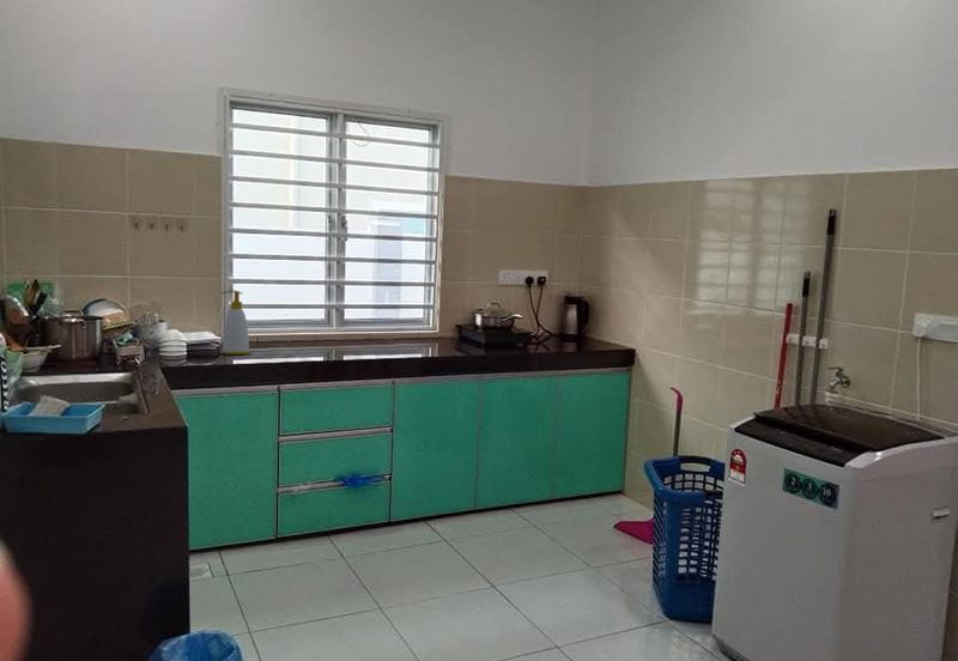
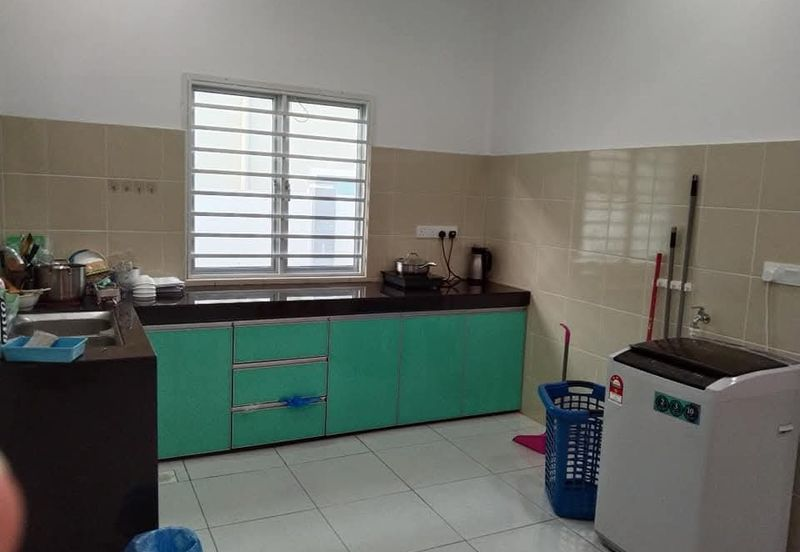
- soap bottle [220,290,250,356]
